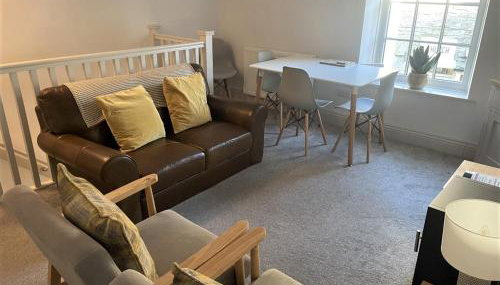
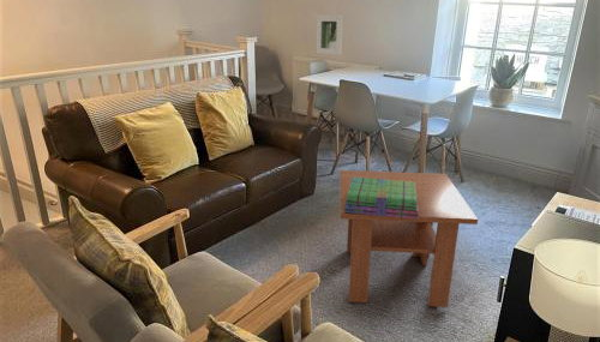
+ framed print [316,14,344,56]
+ coffee table [338,169,479,308]
+ stack of books [344,178,419,218]
